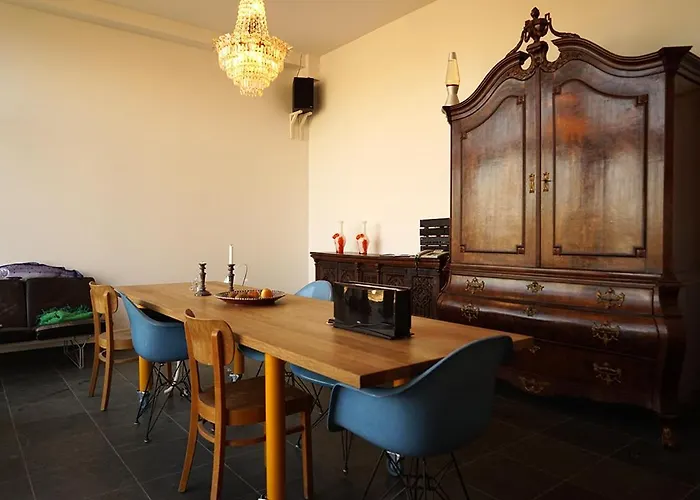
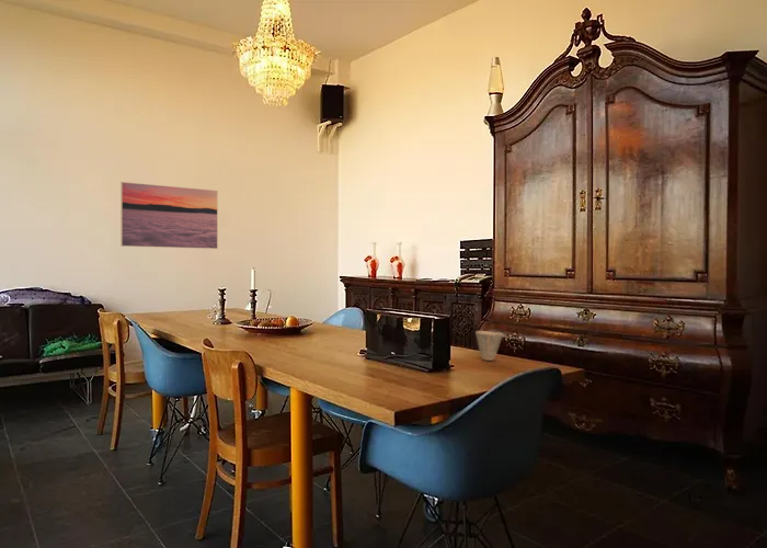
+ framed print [119,181,219,250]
+ cup [474,330,504,362]
